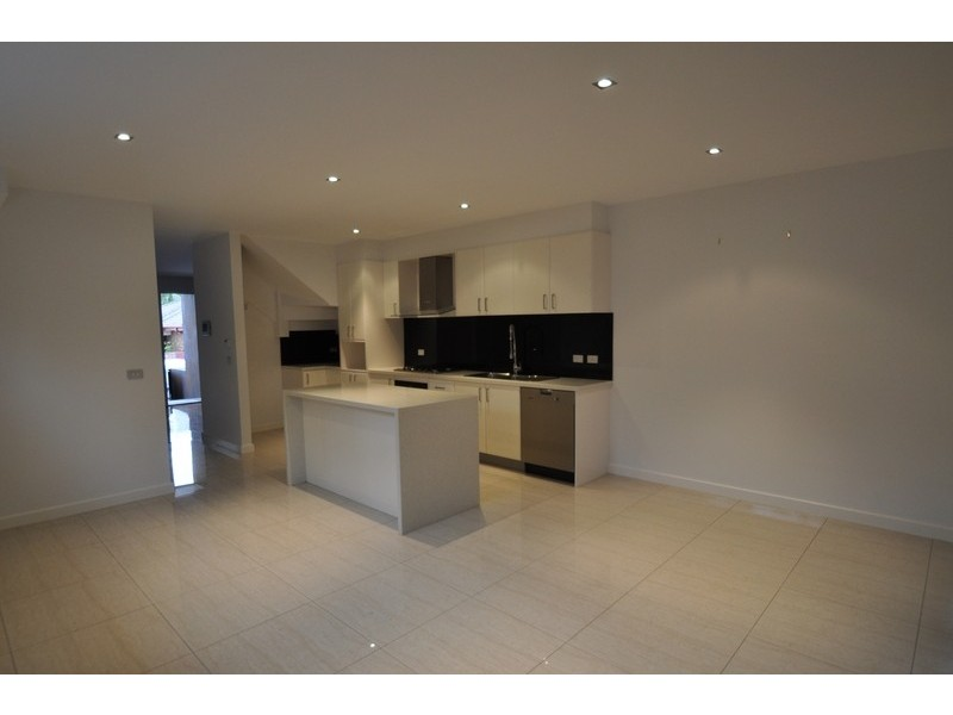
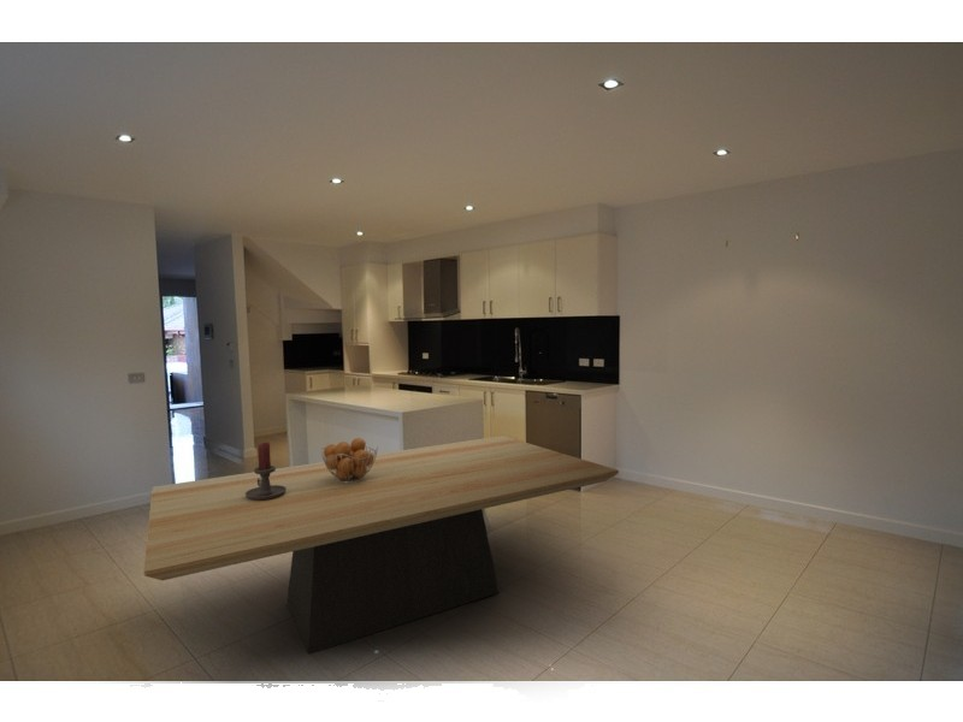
+ dining table [142,434,620,656]
+ candle holder [246,440,286,501]
+ fruit basket [320,437,379,483]
